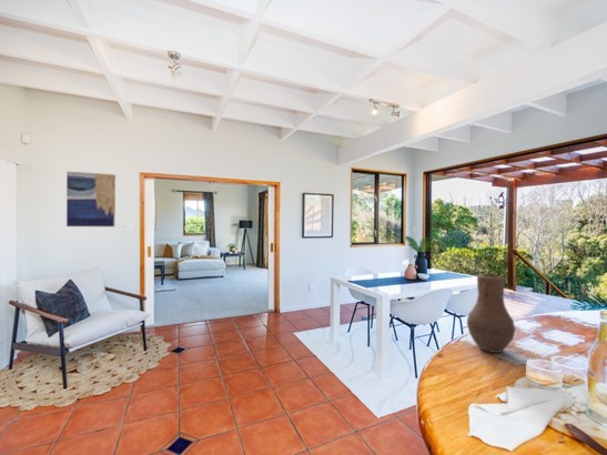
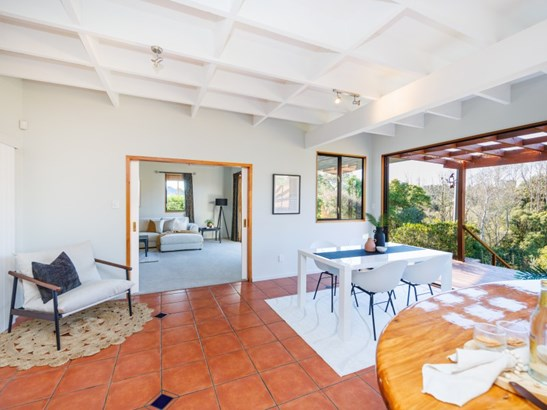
- vase [466,273,517,354]
- wall art [65,170,117,228]
